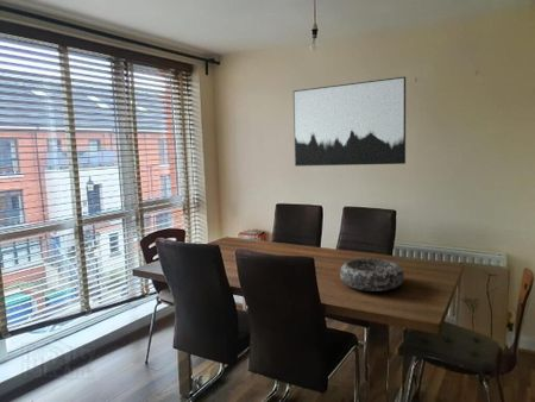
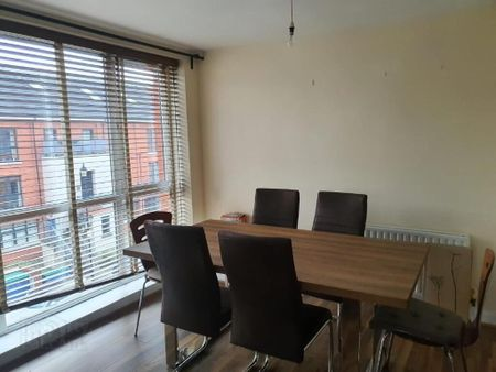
- wall art [292,76,407,168]
- decorative bowl [339,257,405,293]
